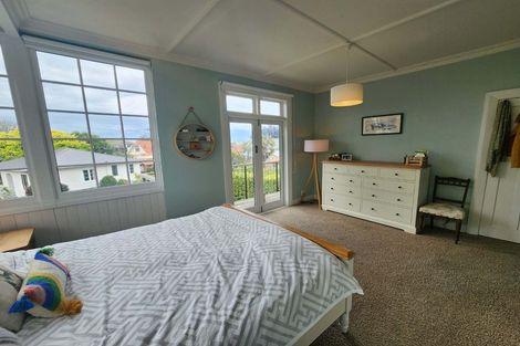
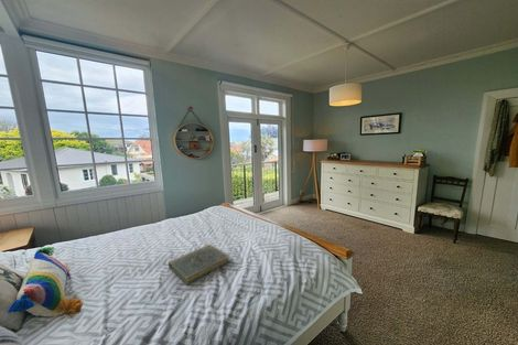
+ book [168,242,231,287]
